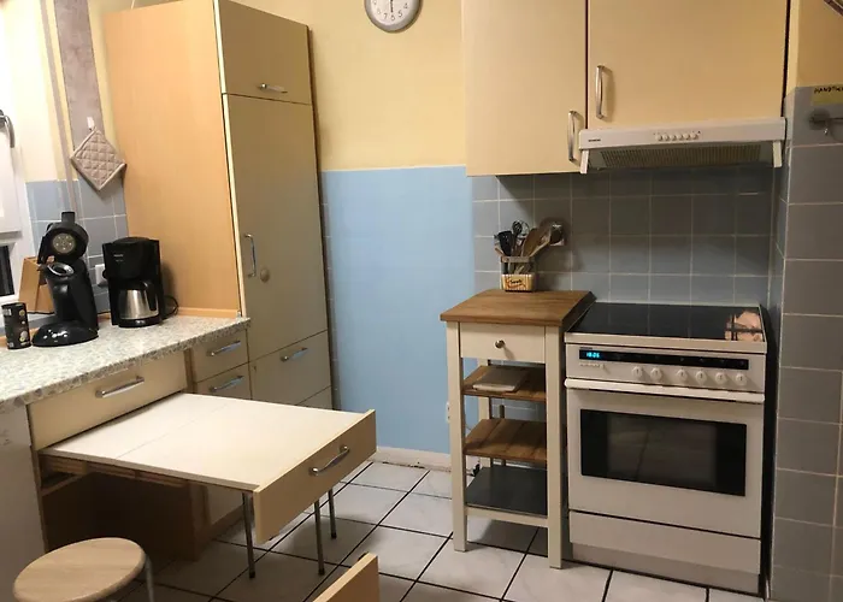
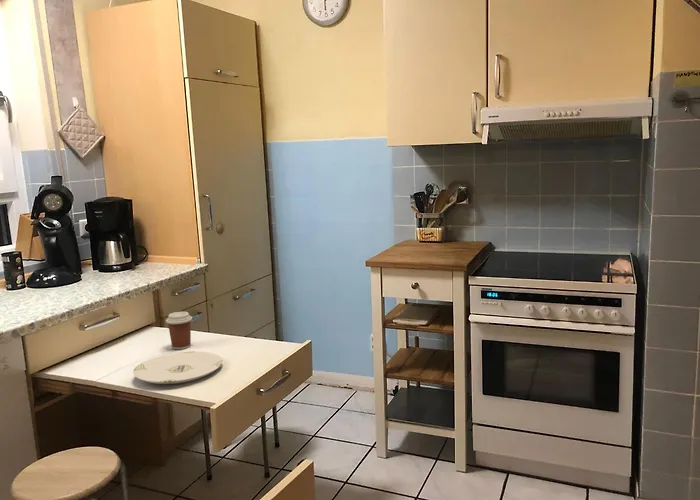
+ coffee cup [165,311,193,350]
+ plate [132,351,224,385]
